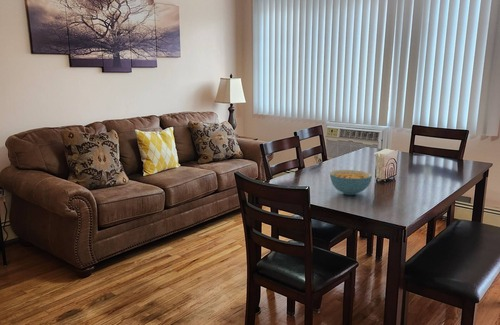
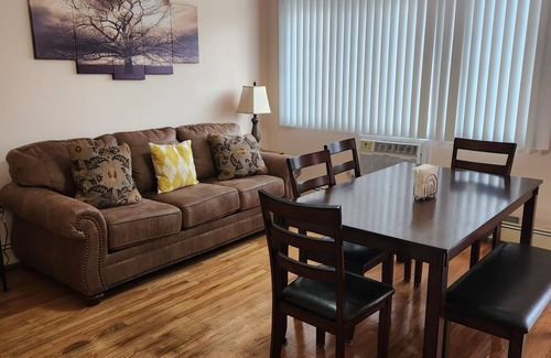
- cereal bowl [329,169,373,196]
